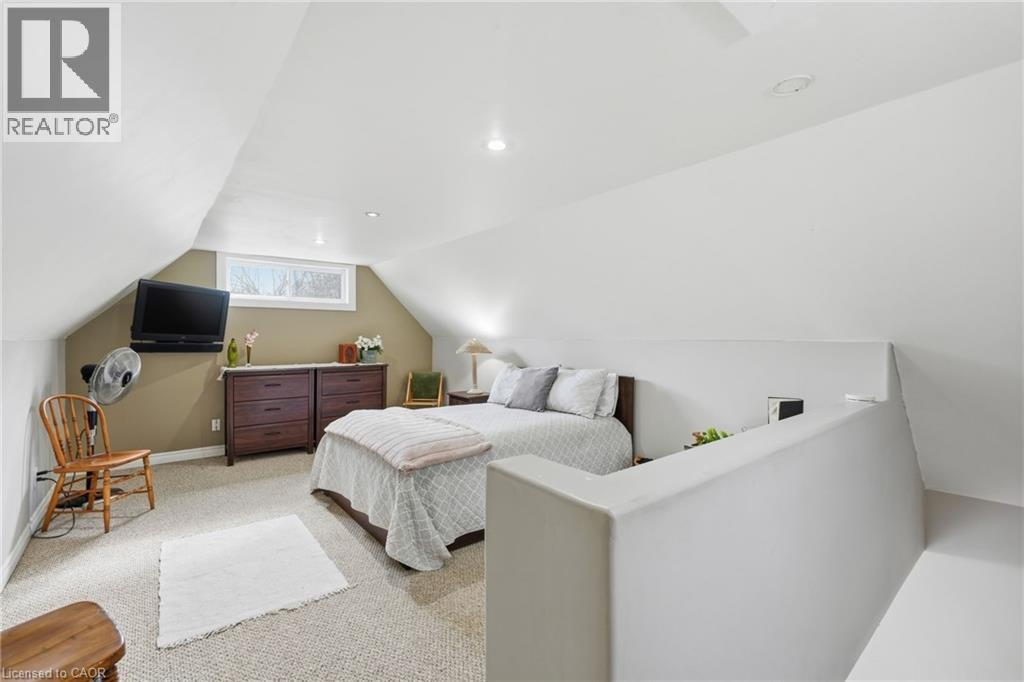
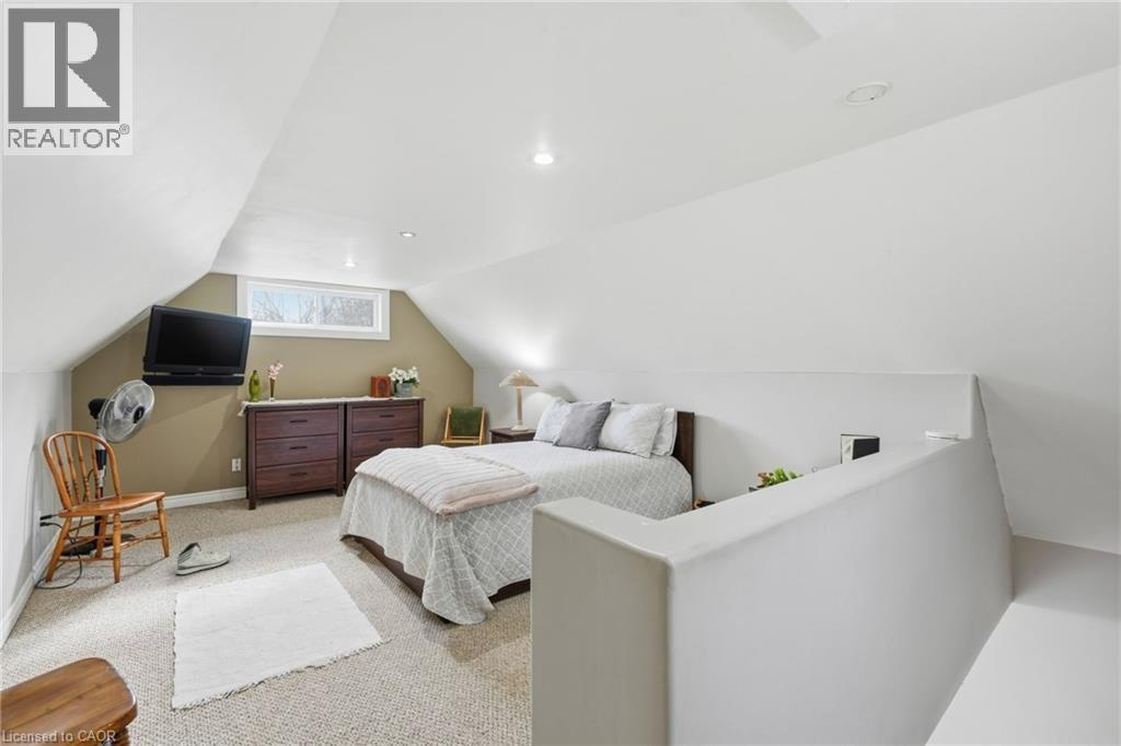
+ sneaker [175,541,232,576]
